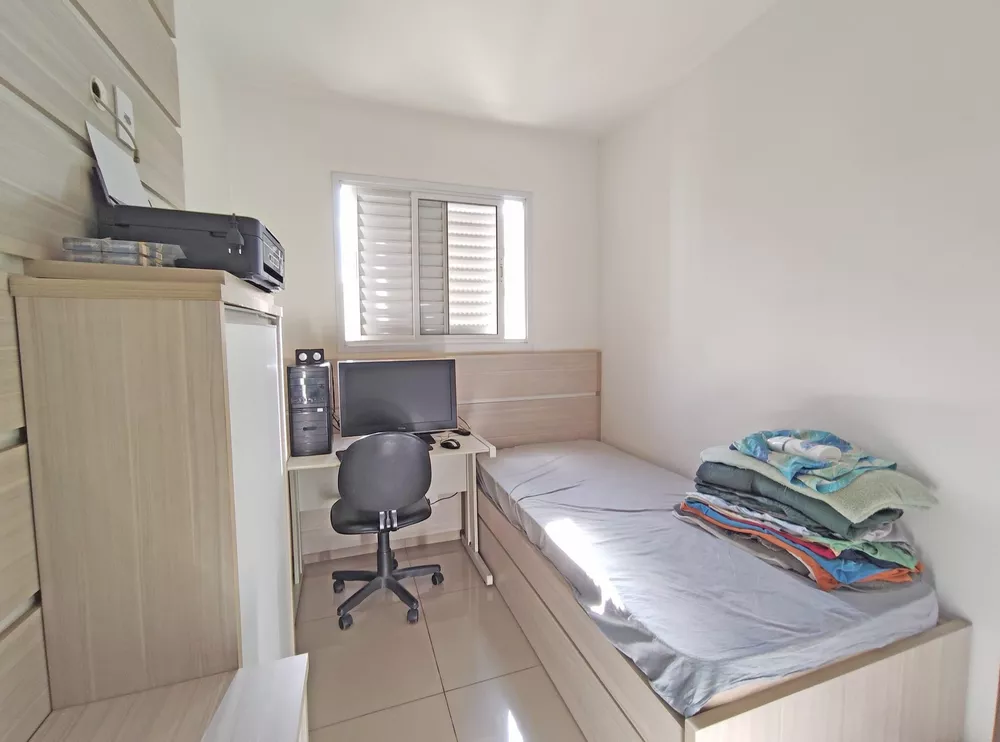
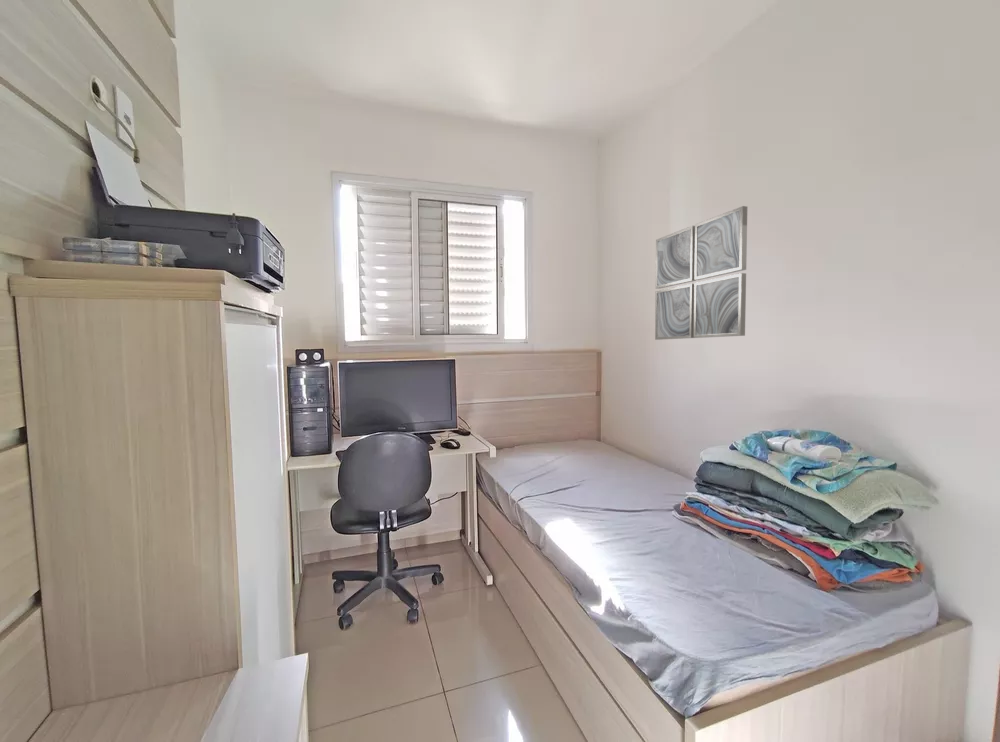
+ wall art [654,205,748,341]
